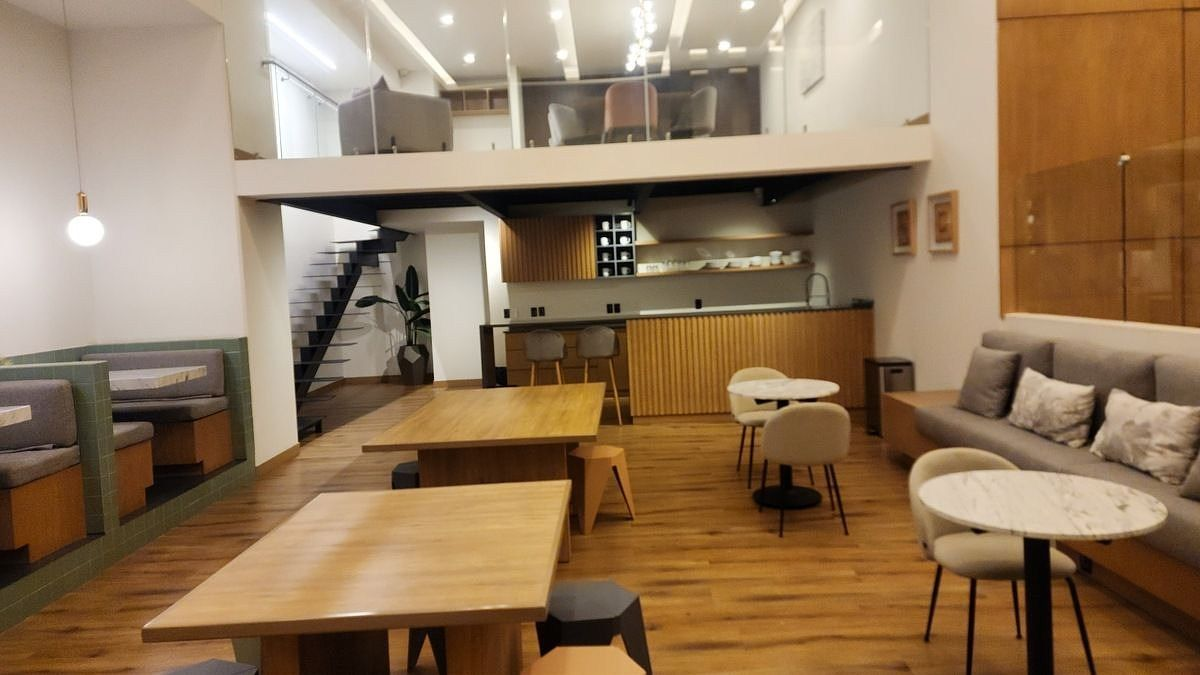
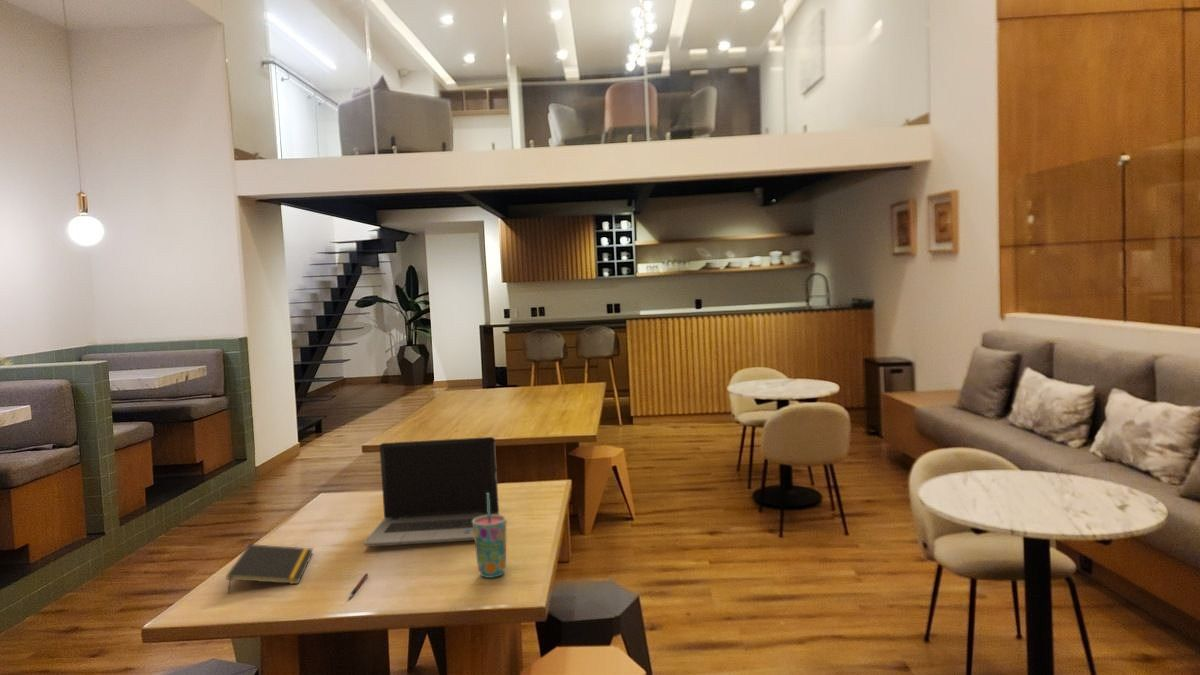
+ notepad [226,543,314,594]
+ pen [348,572,369,599]
+ cup [473,493,507,579]
+ laptop computer [363,436,500,547]
